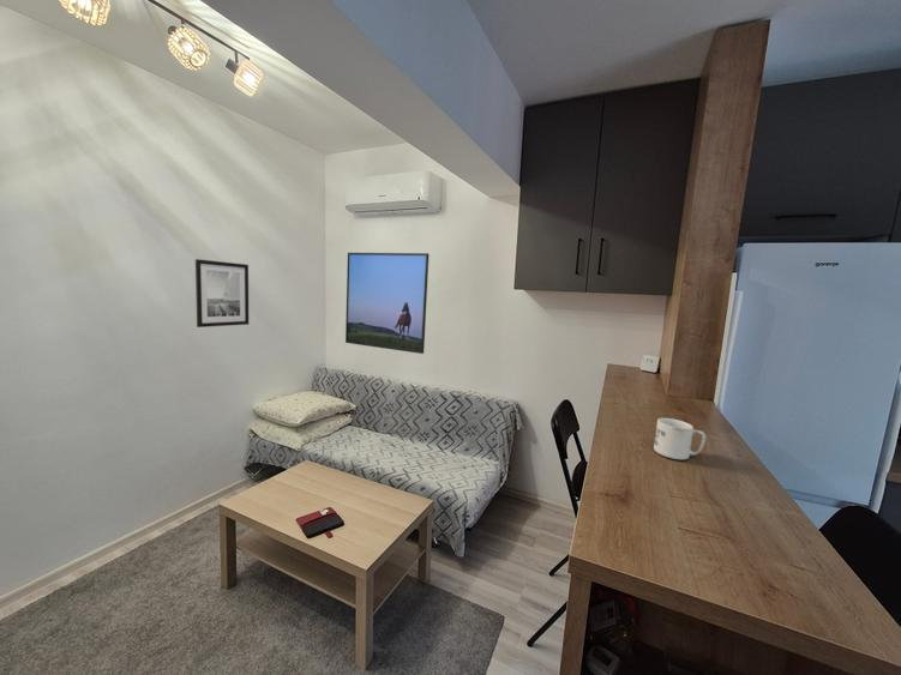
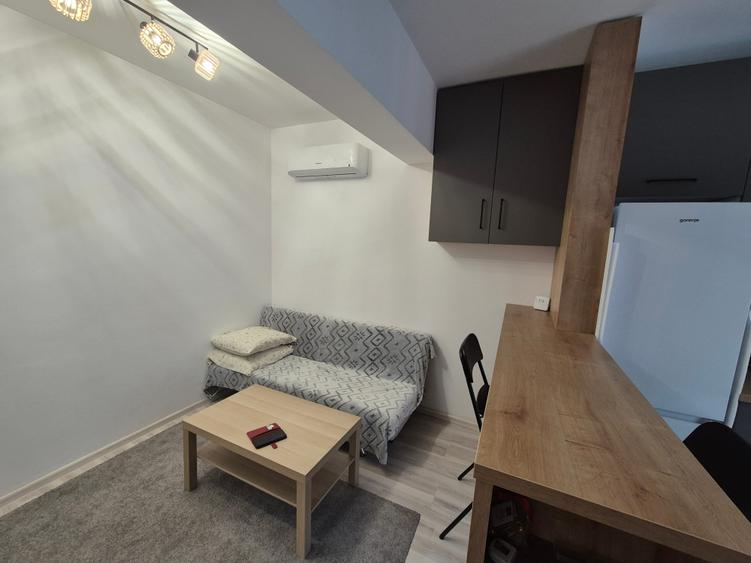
- wall art [194,258,250,329]
- mug [653,417,707,460]
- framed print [344,252,430,355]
